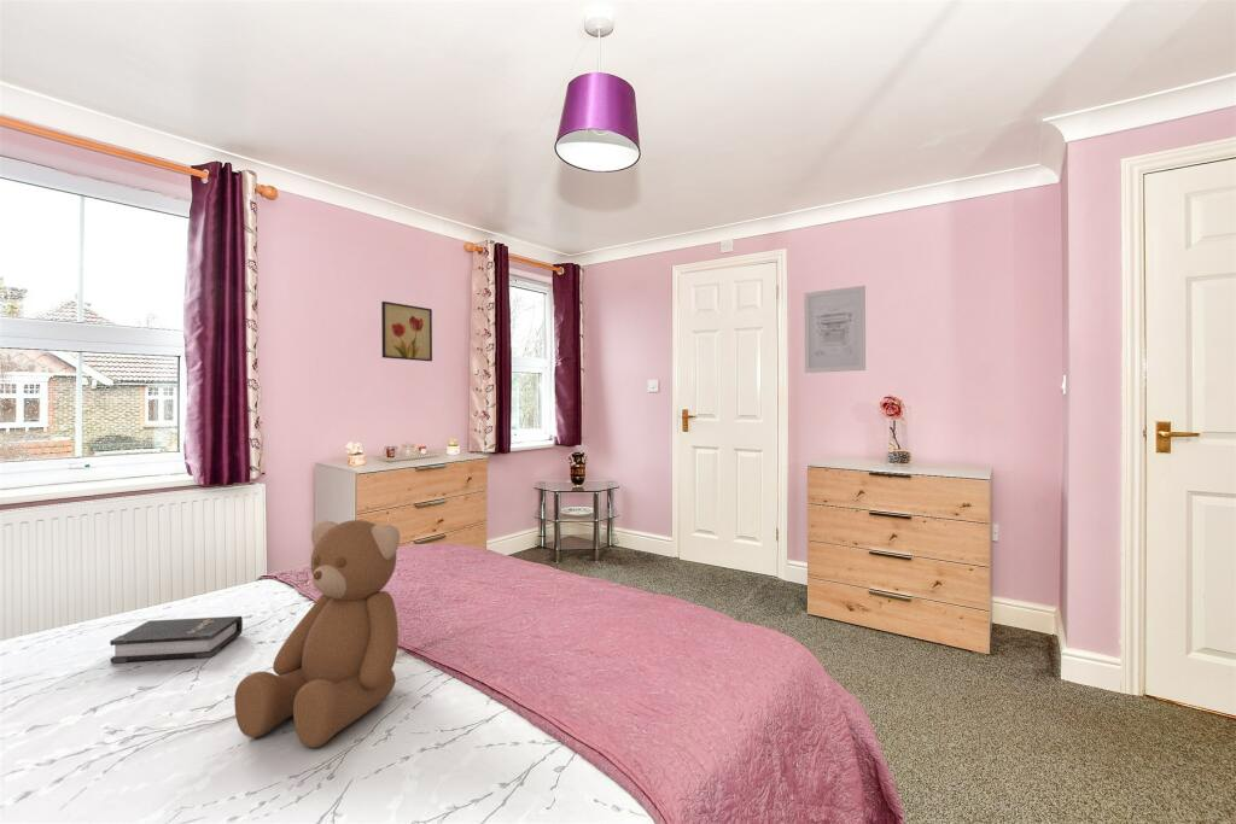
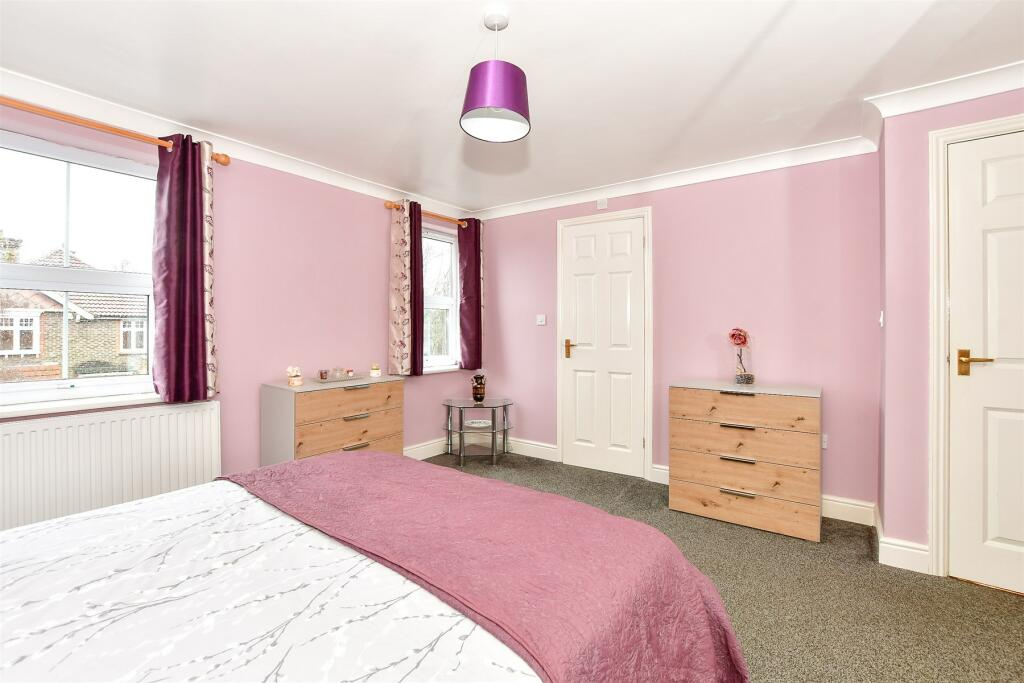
- wall art [380,300,433,362]
- teddy bear [233,519,401,749]
- wall art [803,285,867,374]
- hardback book [109,615,244,664]
